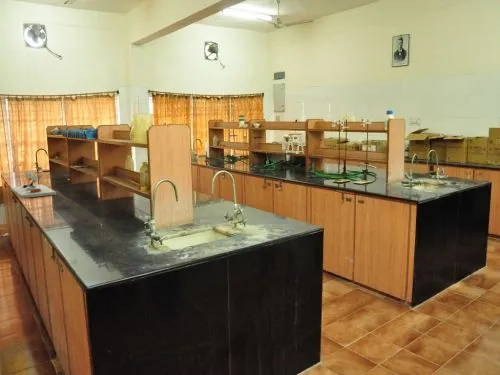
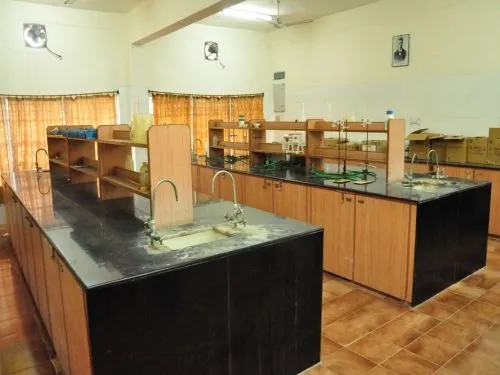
- laboratory equipment [9,170,57,199]
